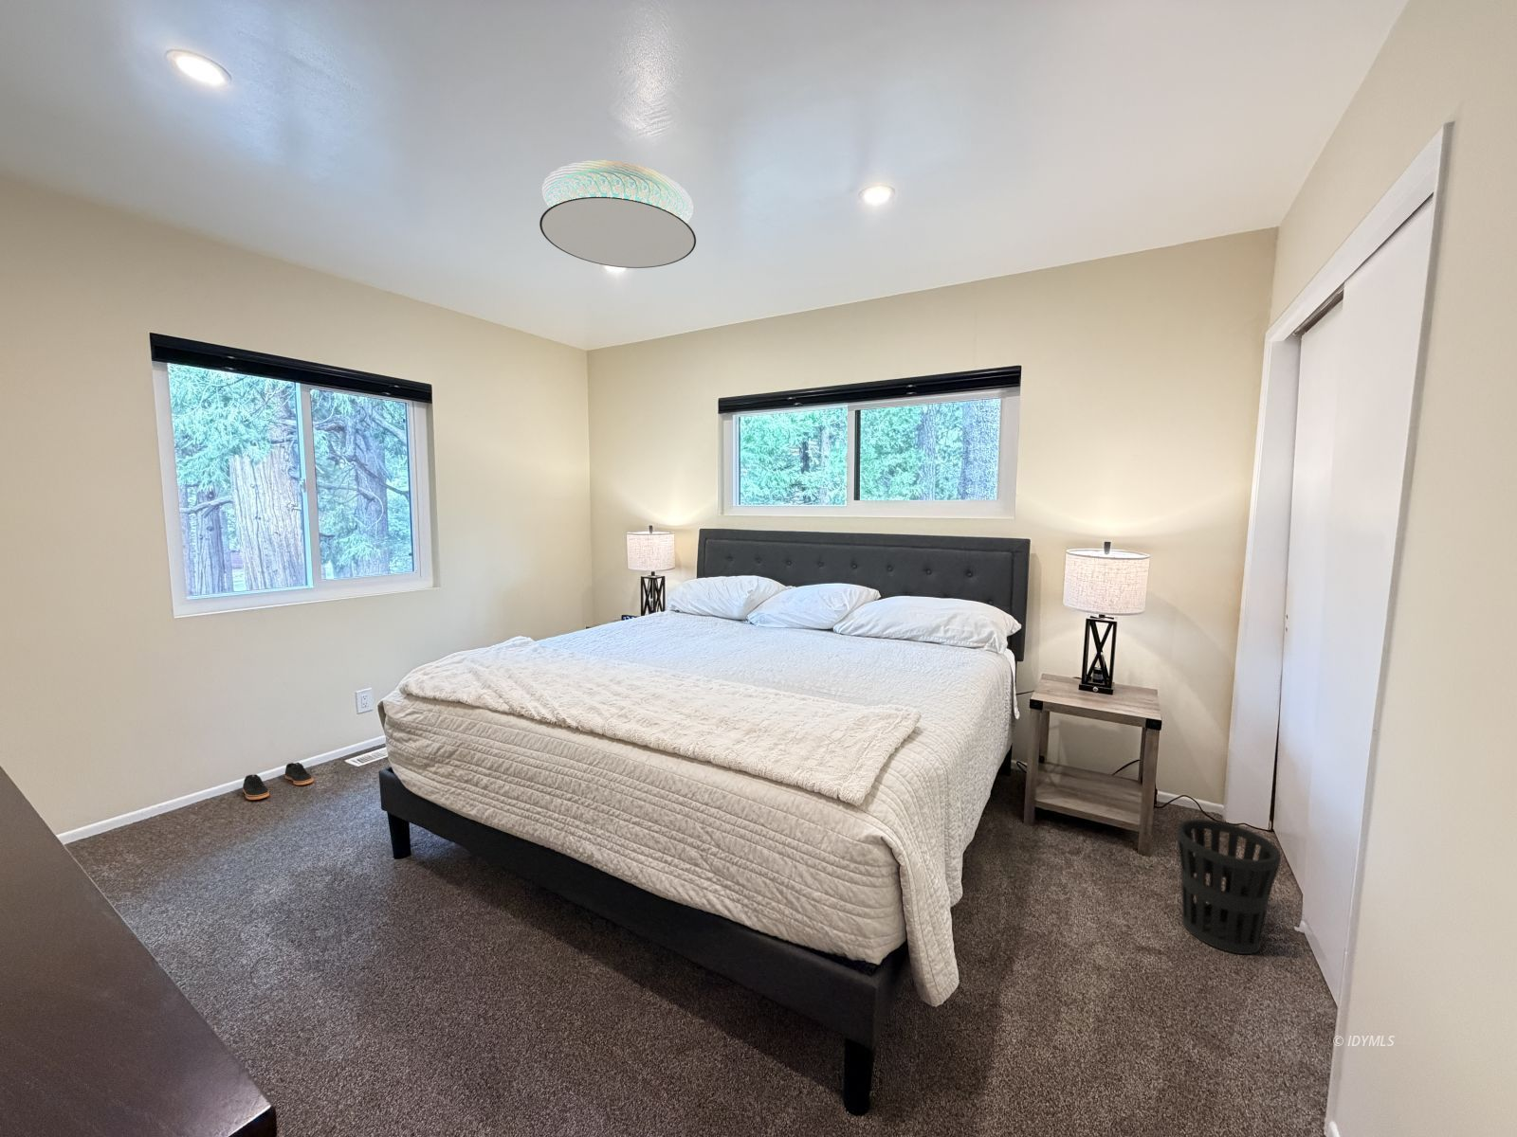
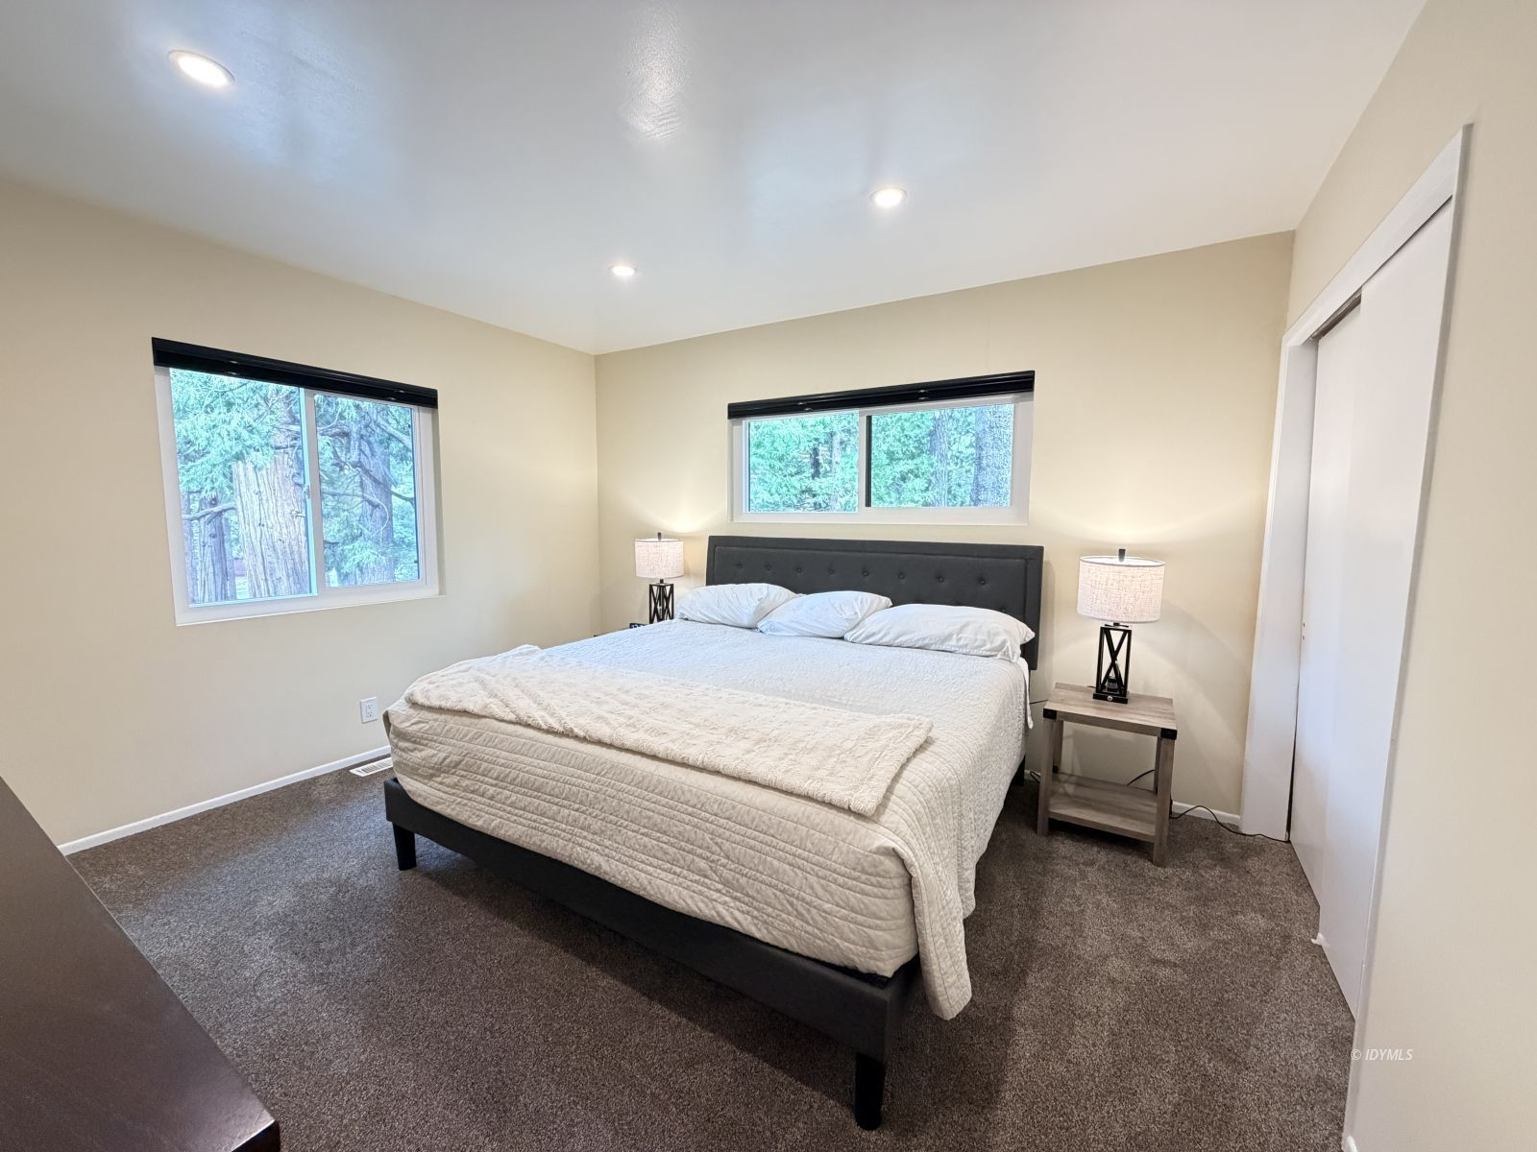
- wastebasket [1175,818,1282,955]
- ceiling light [539,159,696,269]
- shoes [241,762,315,800]
